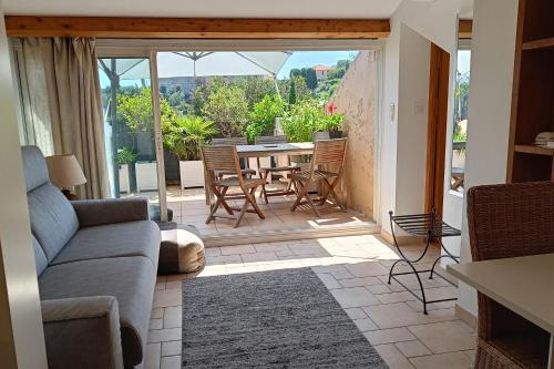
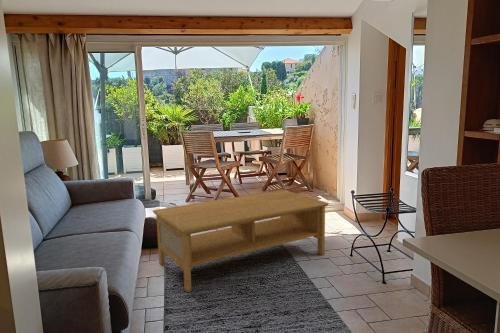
+ coffee table [152,189,330,293]
